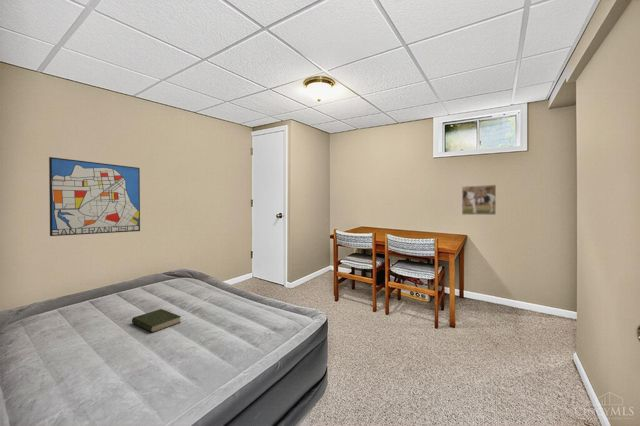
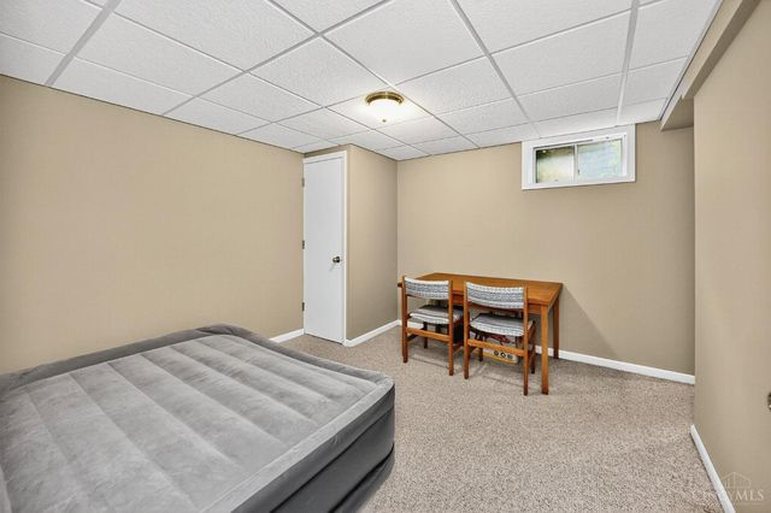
- book [131,308,182,333]
- wall art [48,156,141,237]
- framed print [461,184,497,216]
